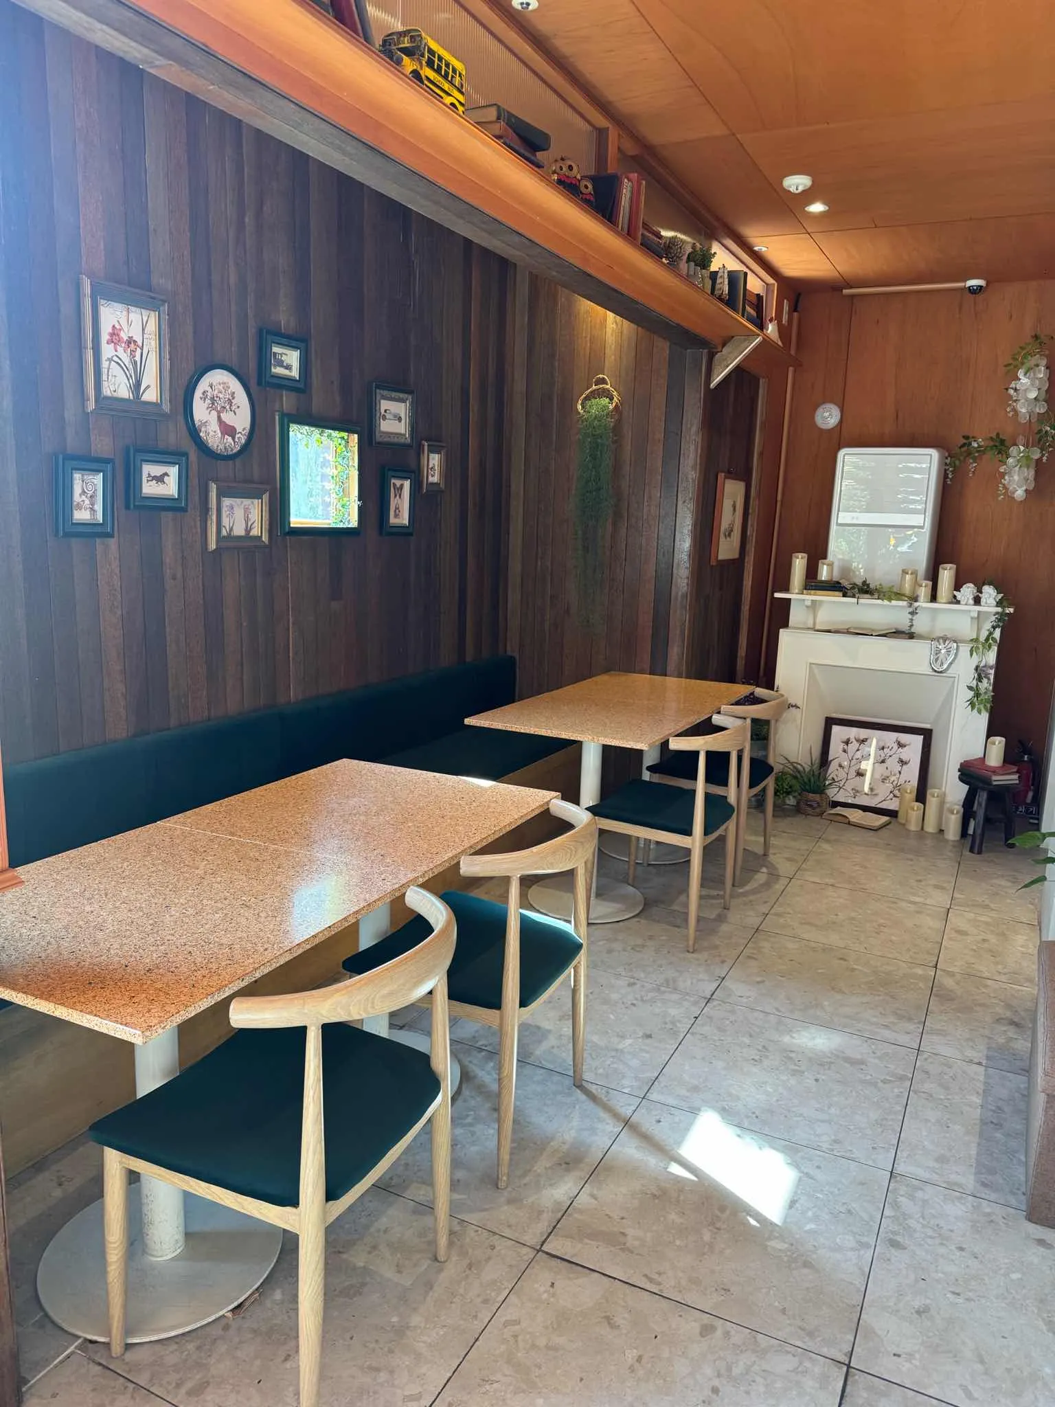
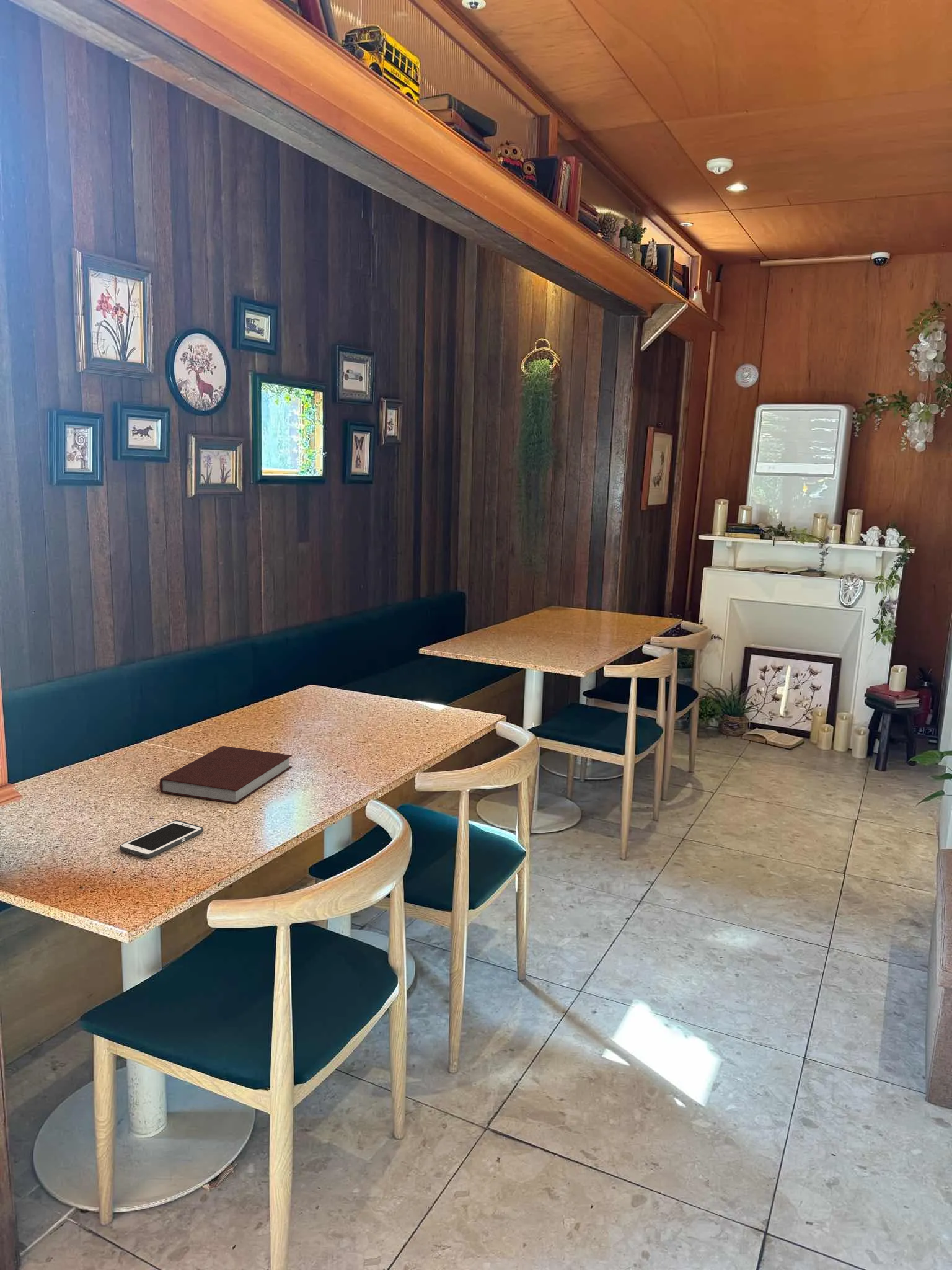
+ notebook [159,745,293,804]
+ cell phone [119,820,204,859]
